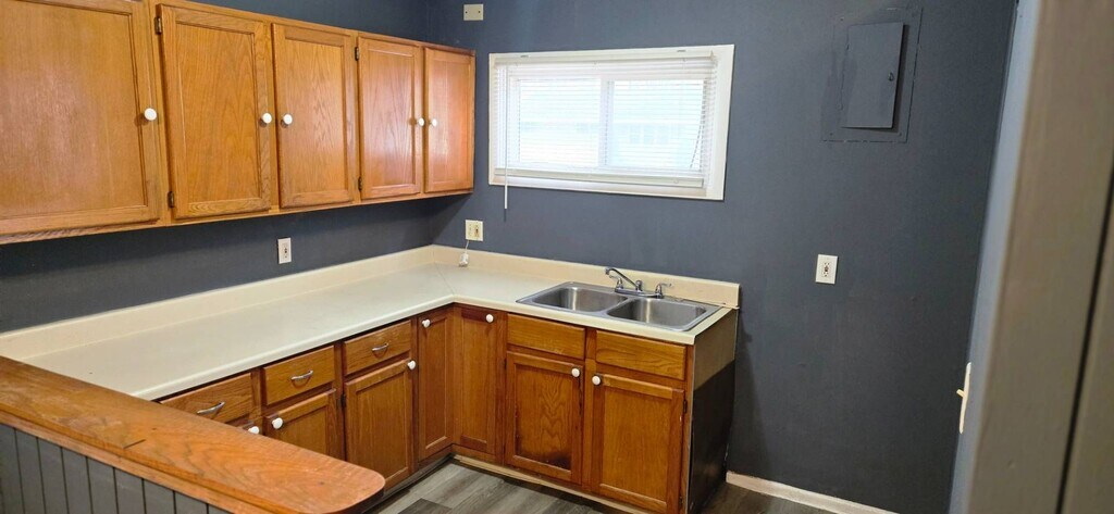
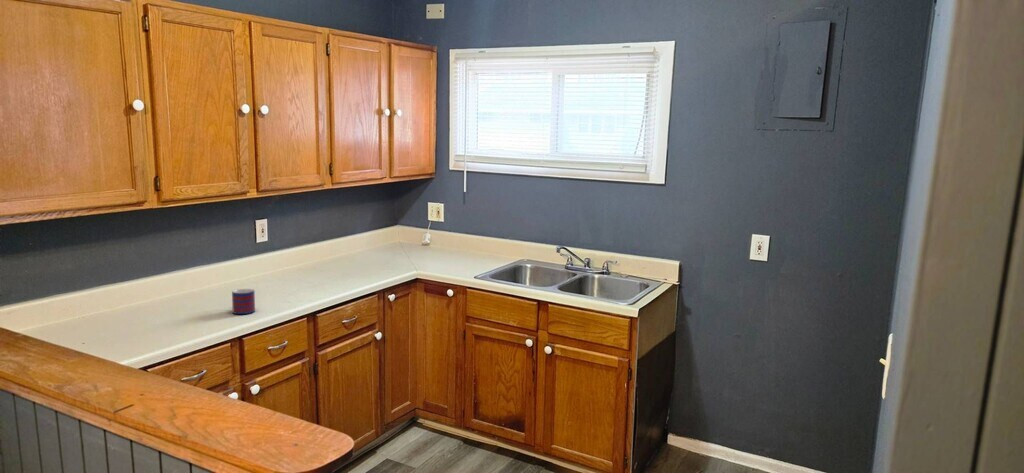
+ mug [231,288,256,315]
